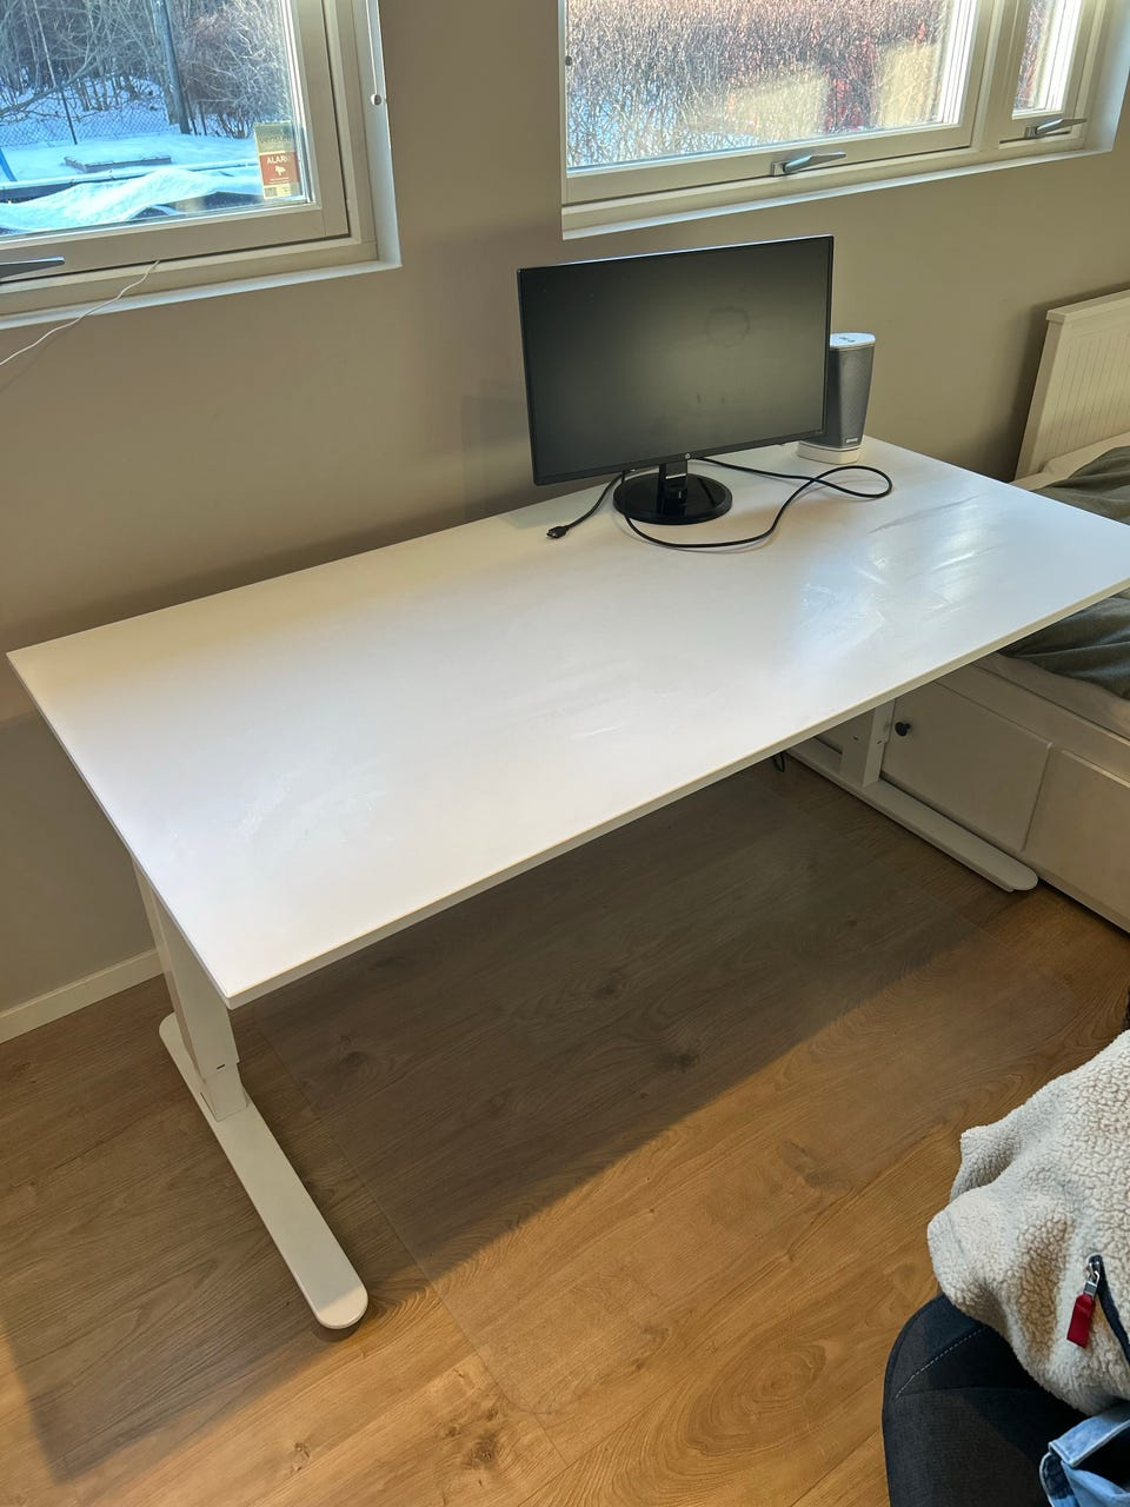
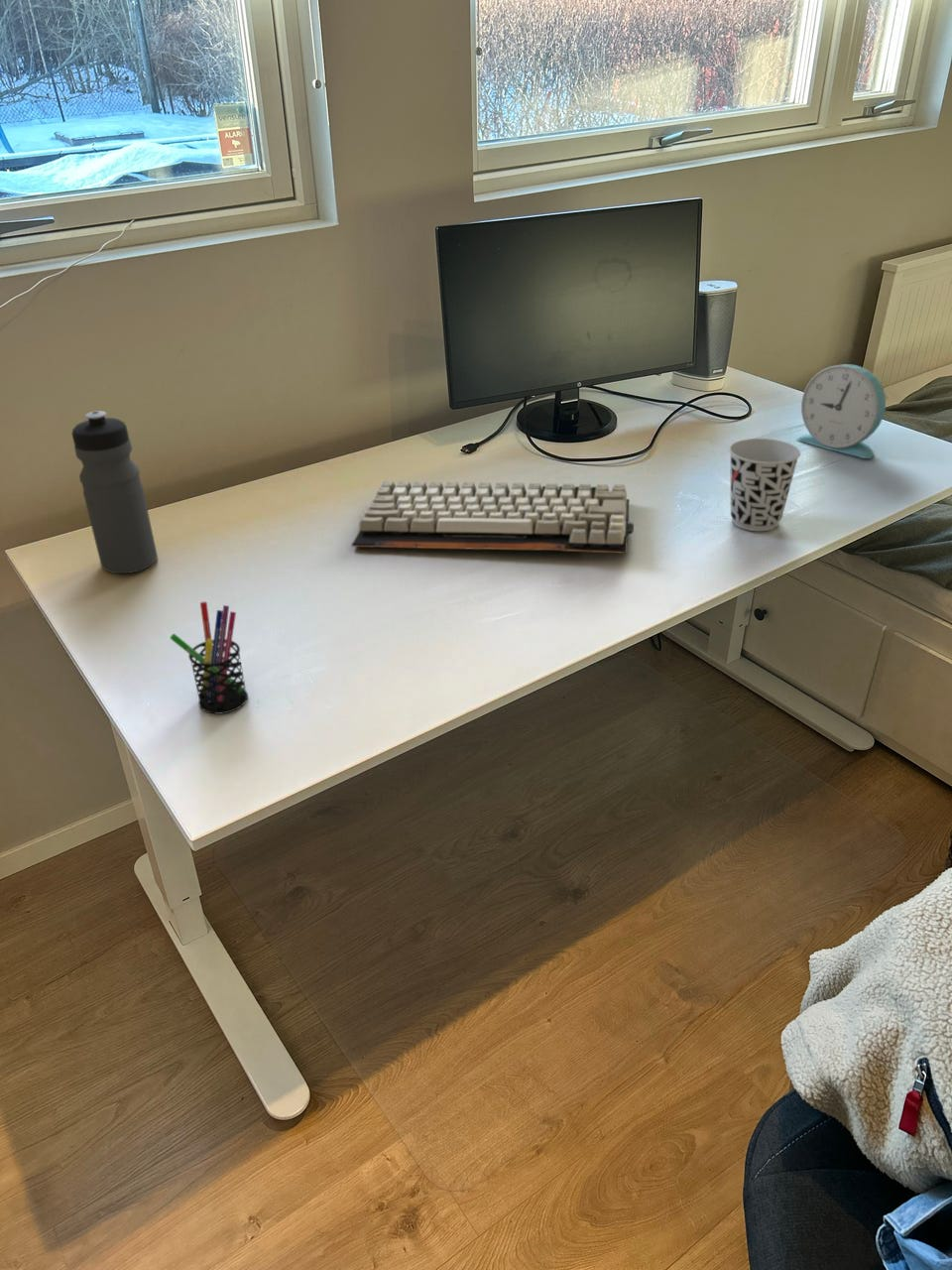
+ keyboard [350,479,635,555]
+ cup [728,438,801,532]
+ water bottle [70,410,159,574]
+ alarm clock [795,363,887,459]
+ pen holder [170,600,249,715]
